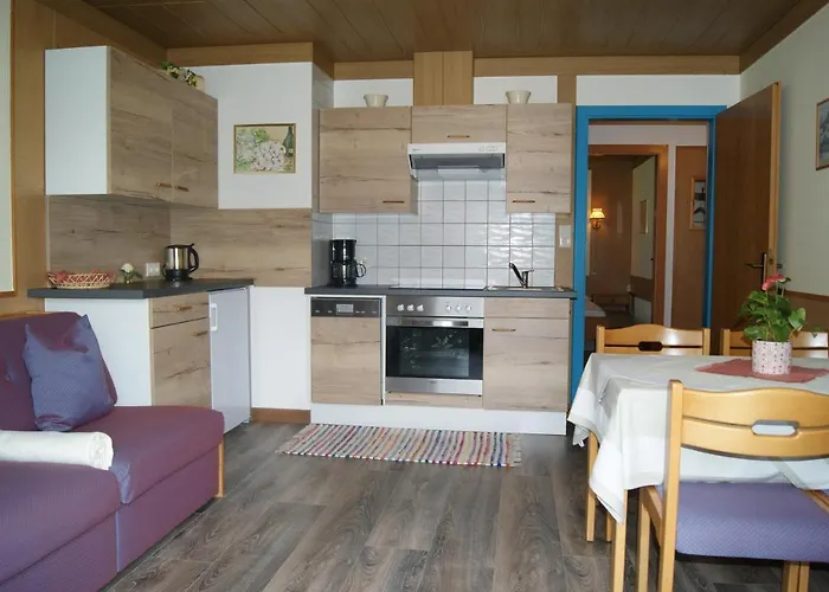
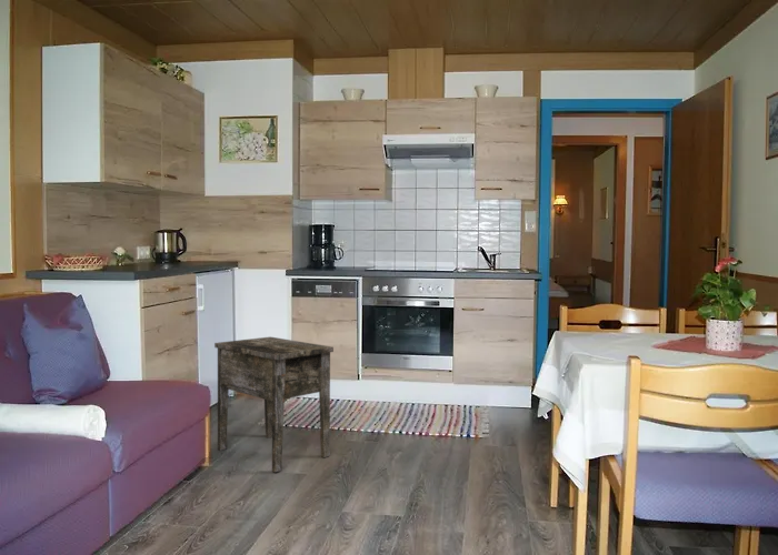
+ side table [213,335,335,473]
